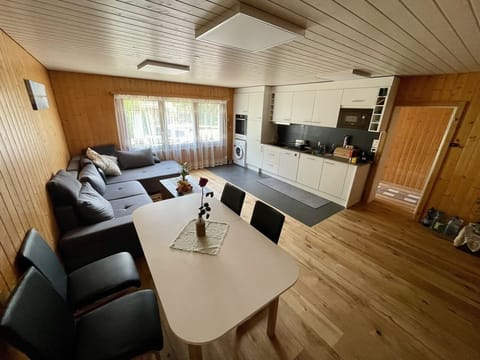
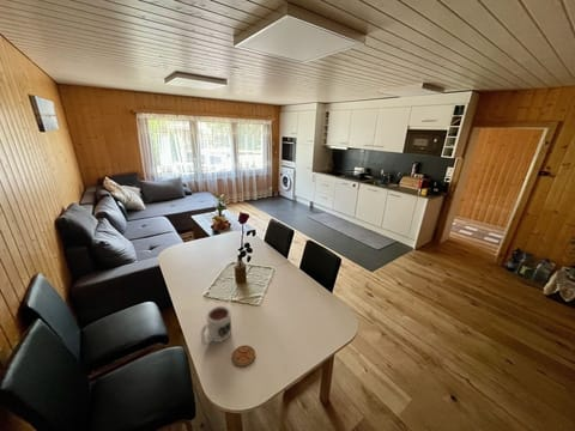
+ mug [200,304,232,346]
+ coaster [231,344,256,368]
